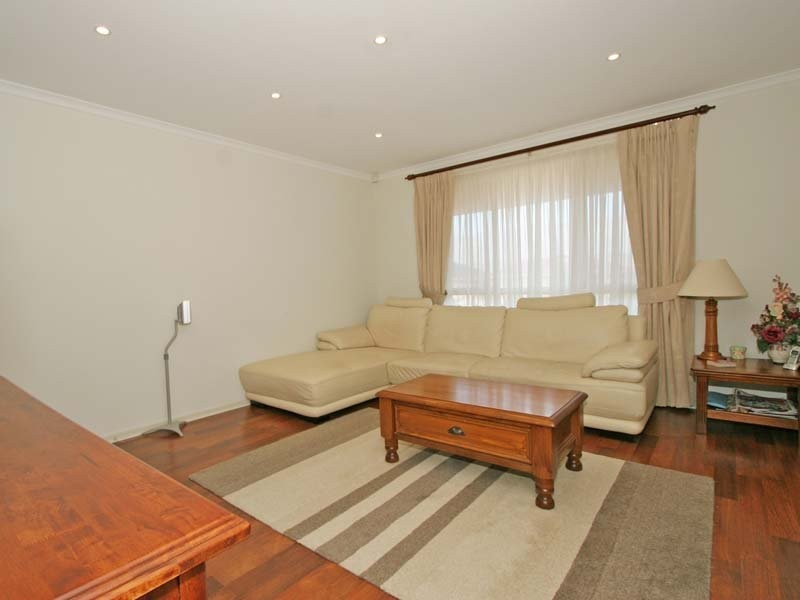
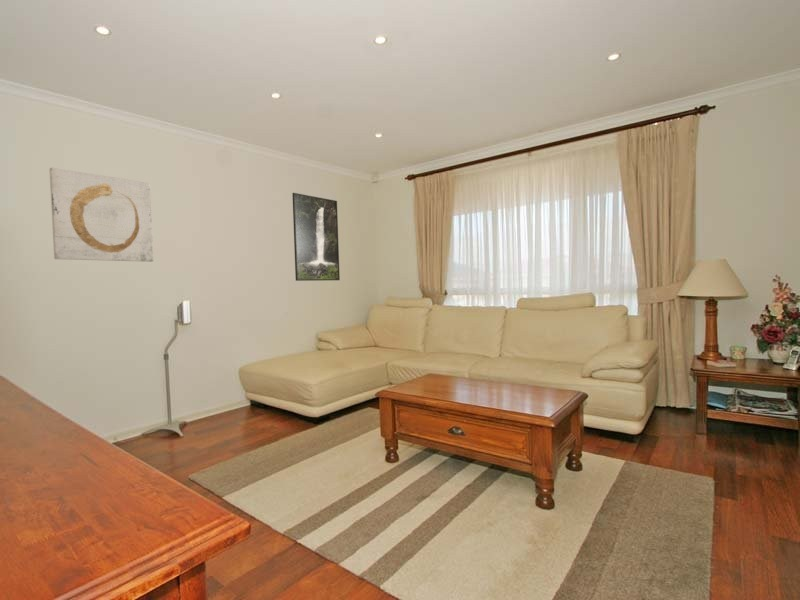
+ wall art [48,167,154,263]
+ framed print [291,192,341,282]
